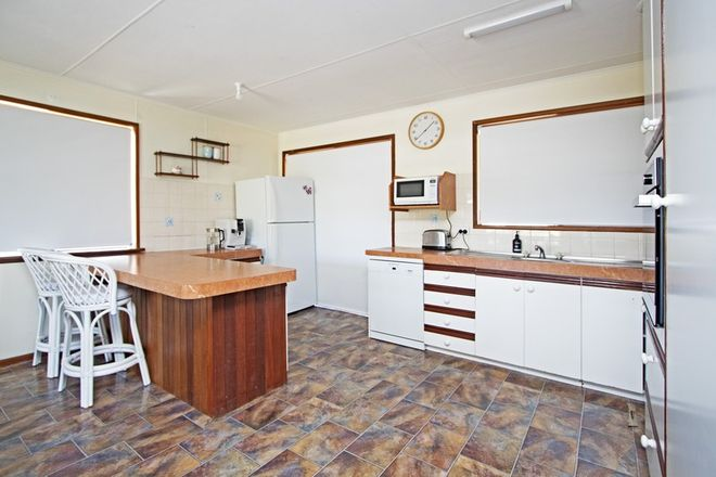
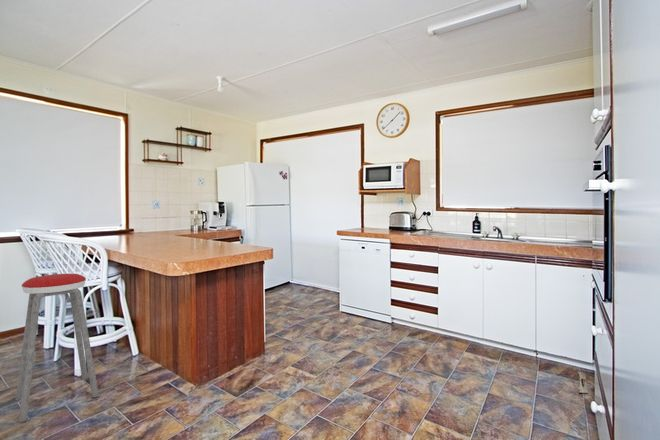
+ music stool [14,273,100,423]
